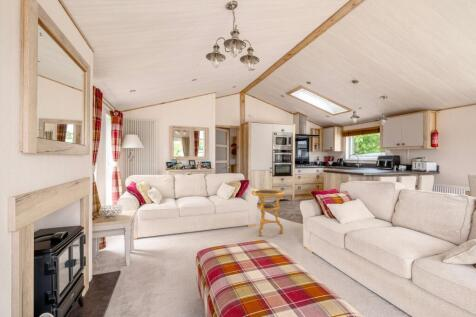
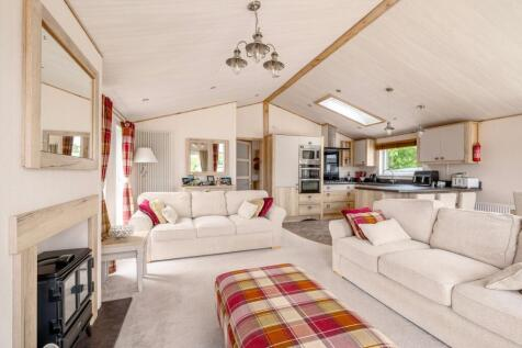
- side table [250,188,285,237]
